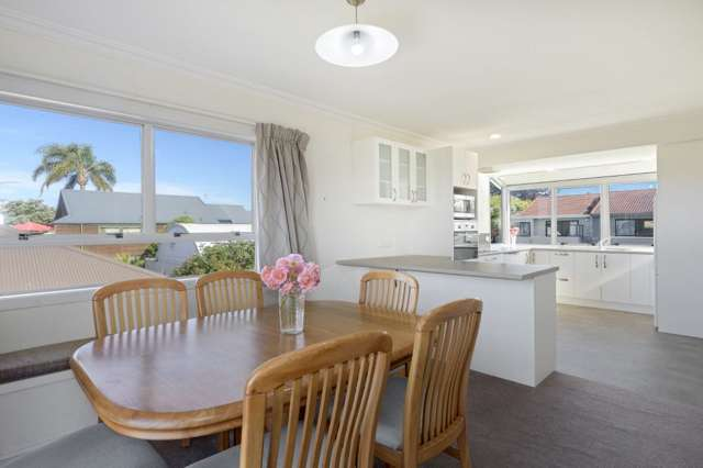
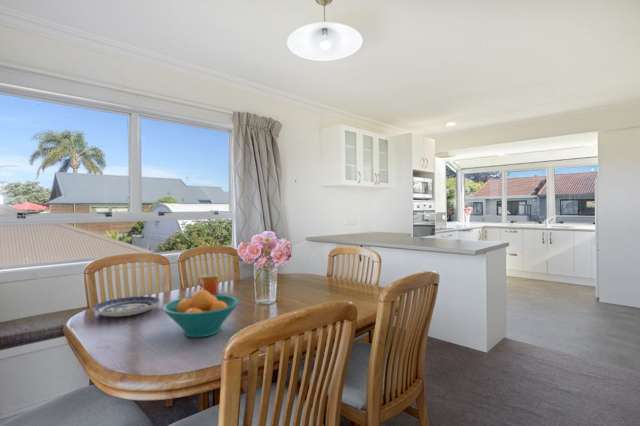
+ mug [197,273,220,295]
+ plate [91,295,161,318]
+ fruit bowl [162,289,240,338]
